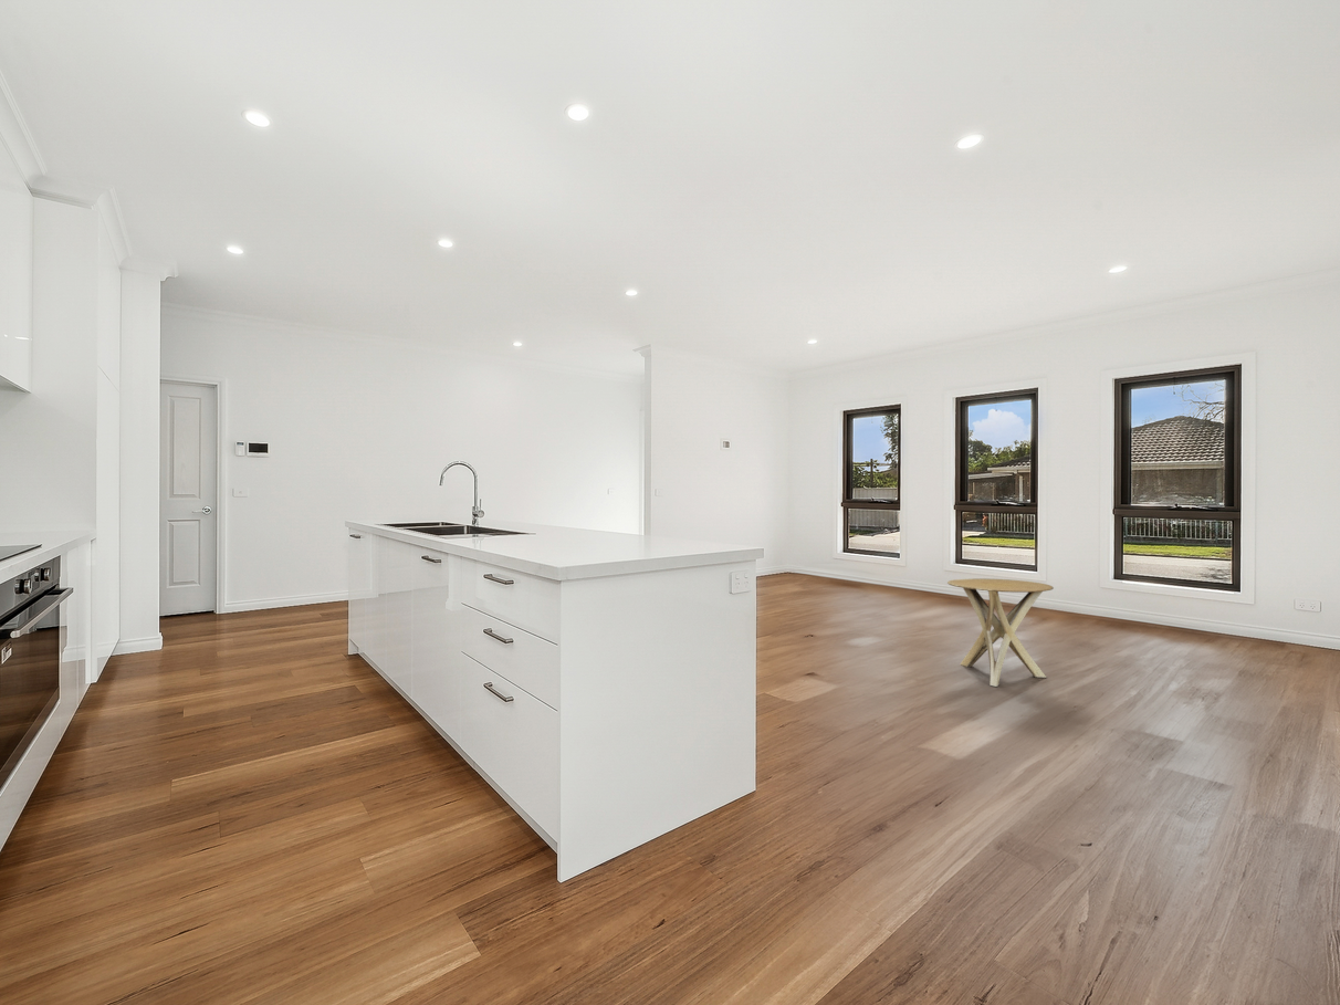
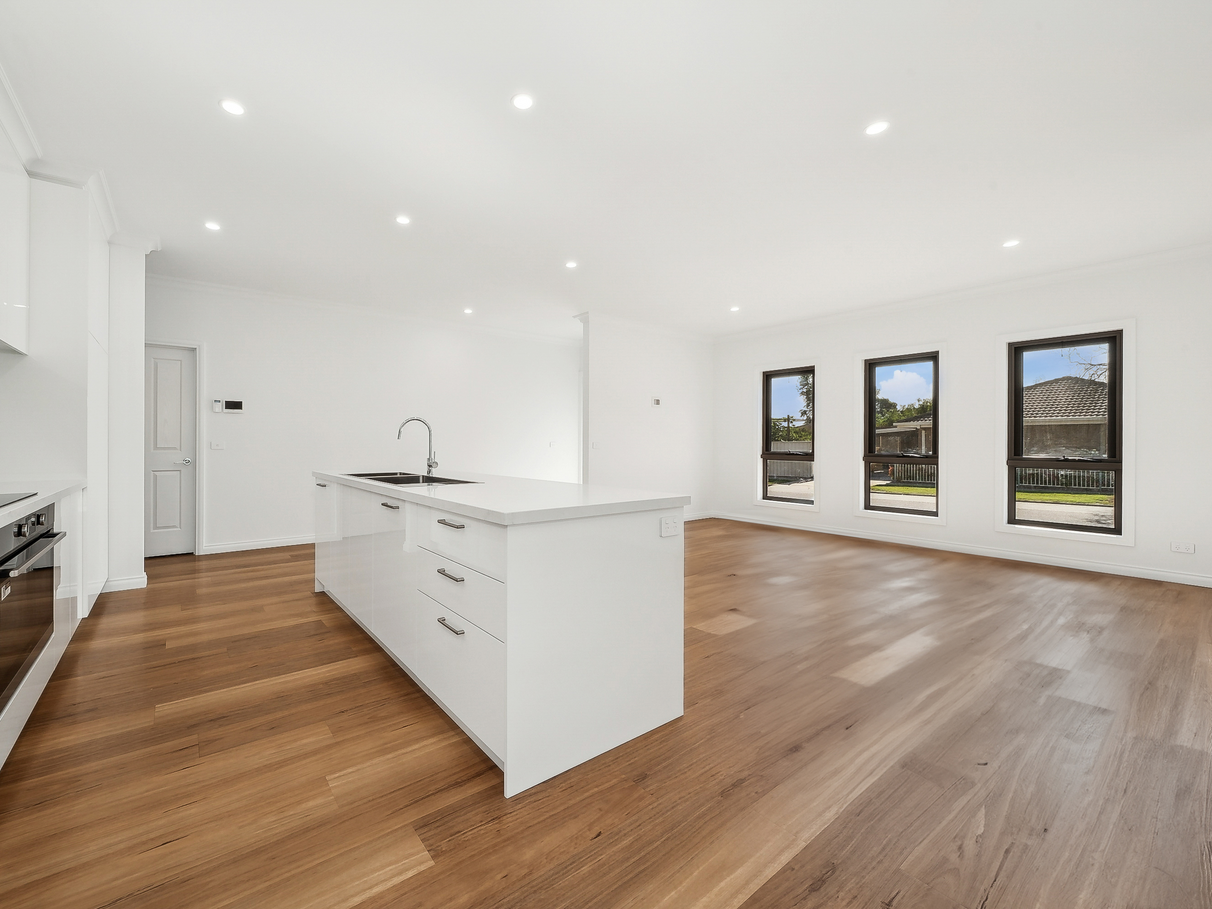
- side table [946,577,1055,688]
